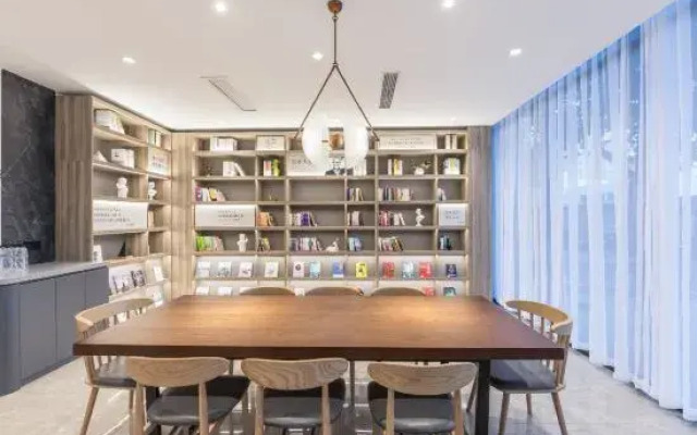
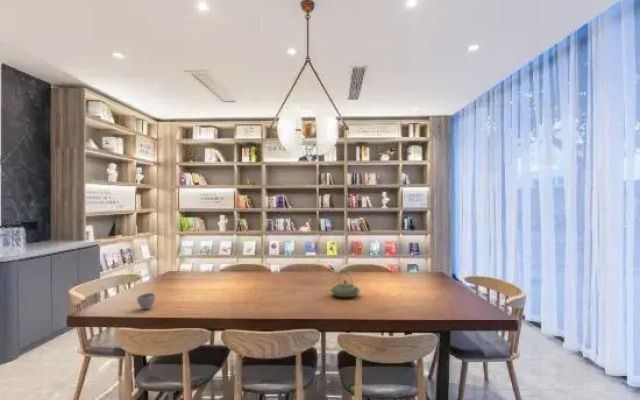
+ teapot [330,271,361,298]
+ cup [136,292,156,310]
